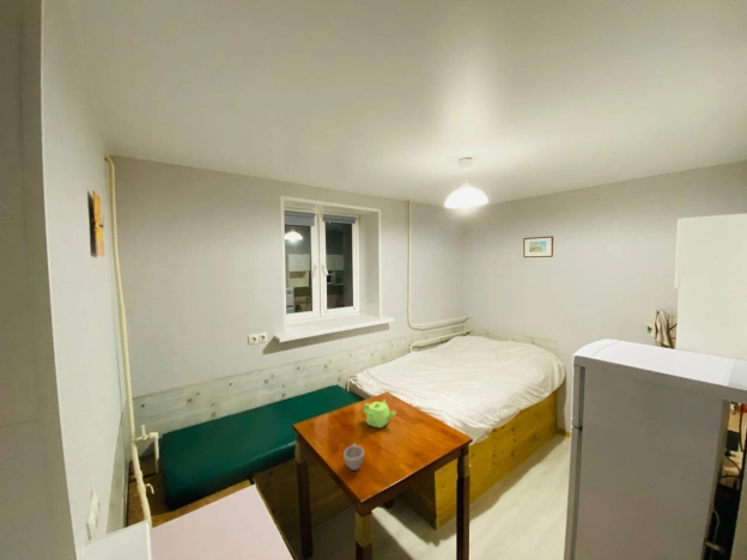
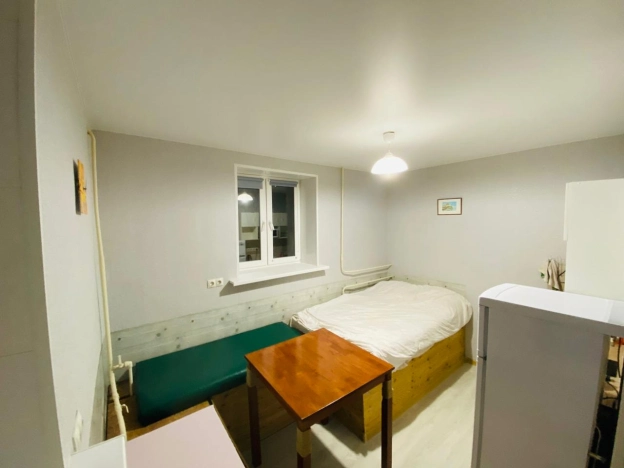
- cup [342,443,365,471]
- teapot [362,398,396,428]
